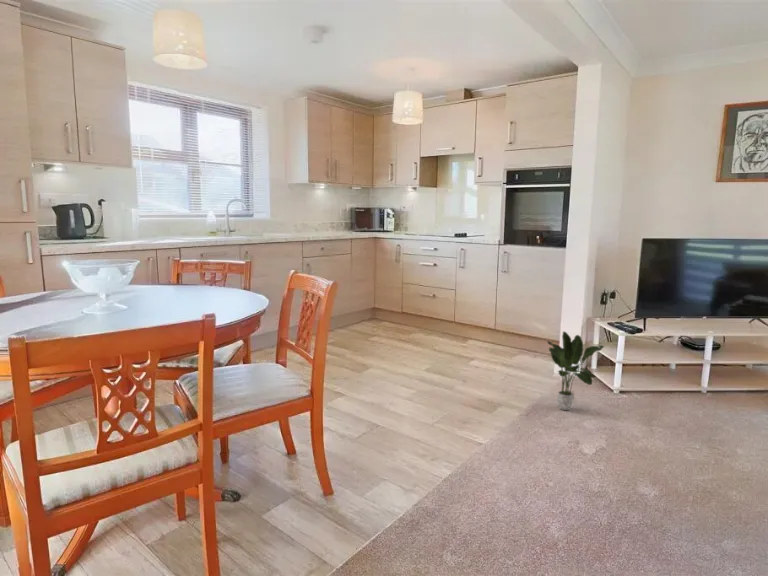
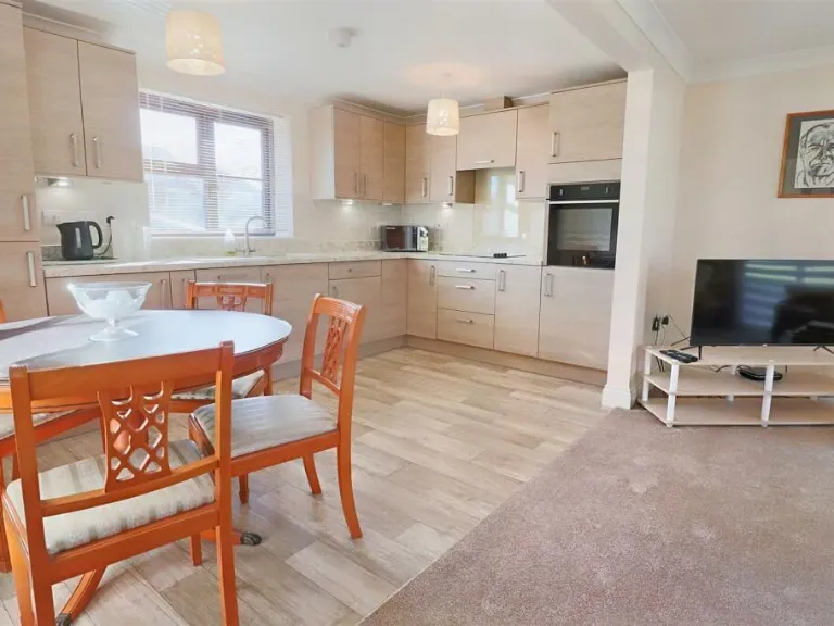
- potted plant [546,331,605,411]
